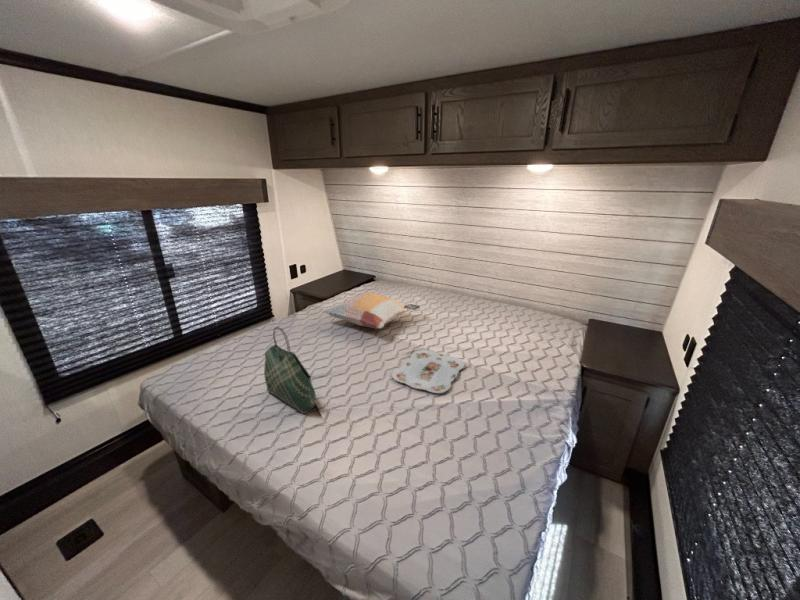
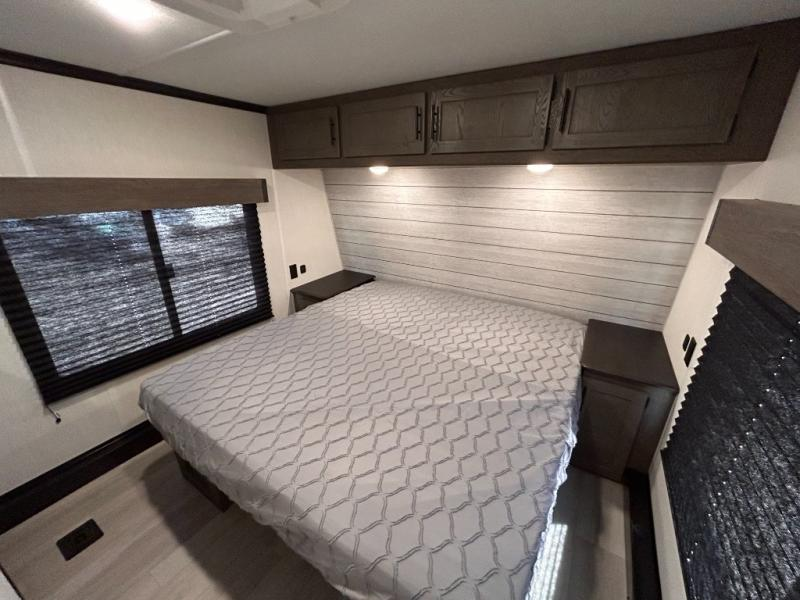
- tote bag [263,326,318,415]
- decorative pillow [323,291,421,330]
- serving tray [391,349,466,394]
